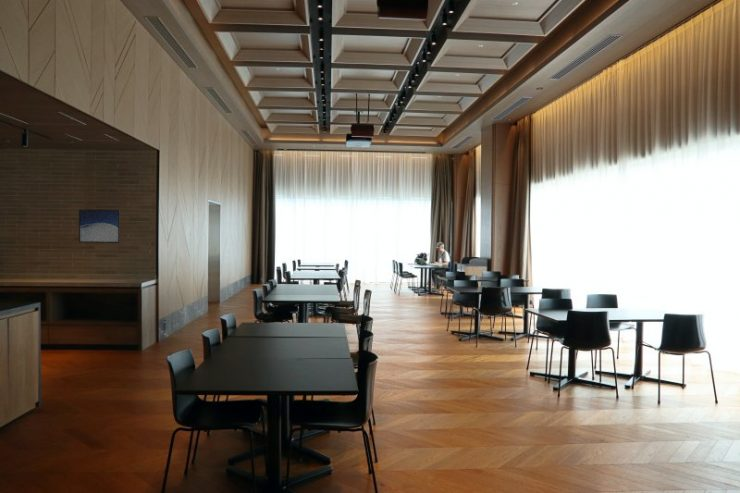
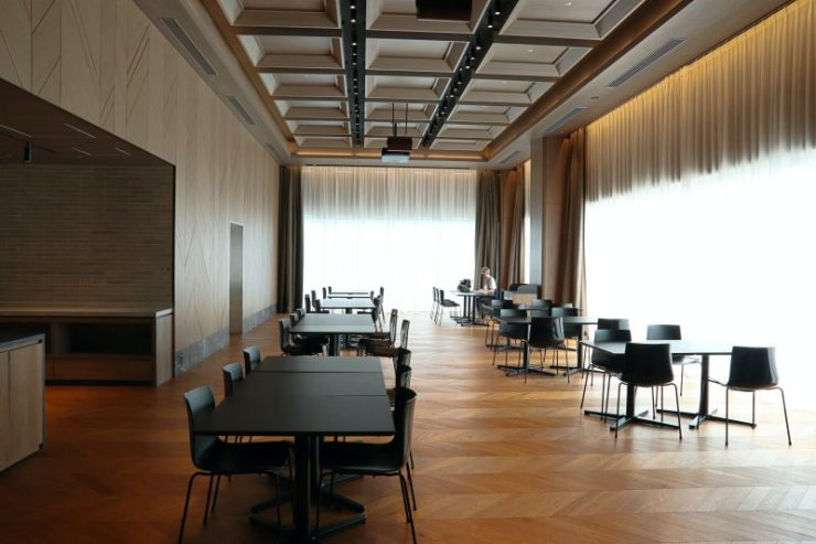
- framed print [78,208,121,244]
